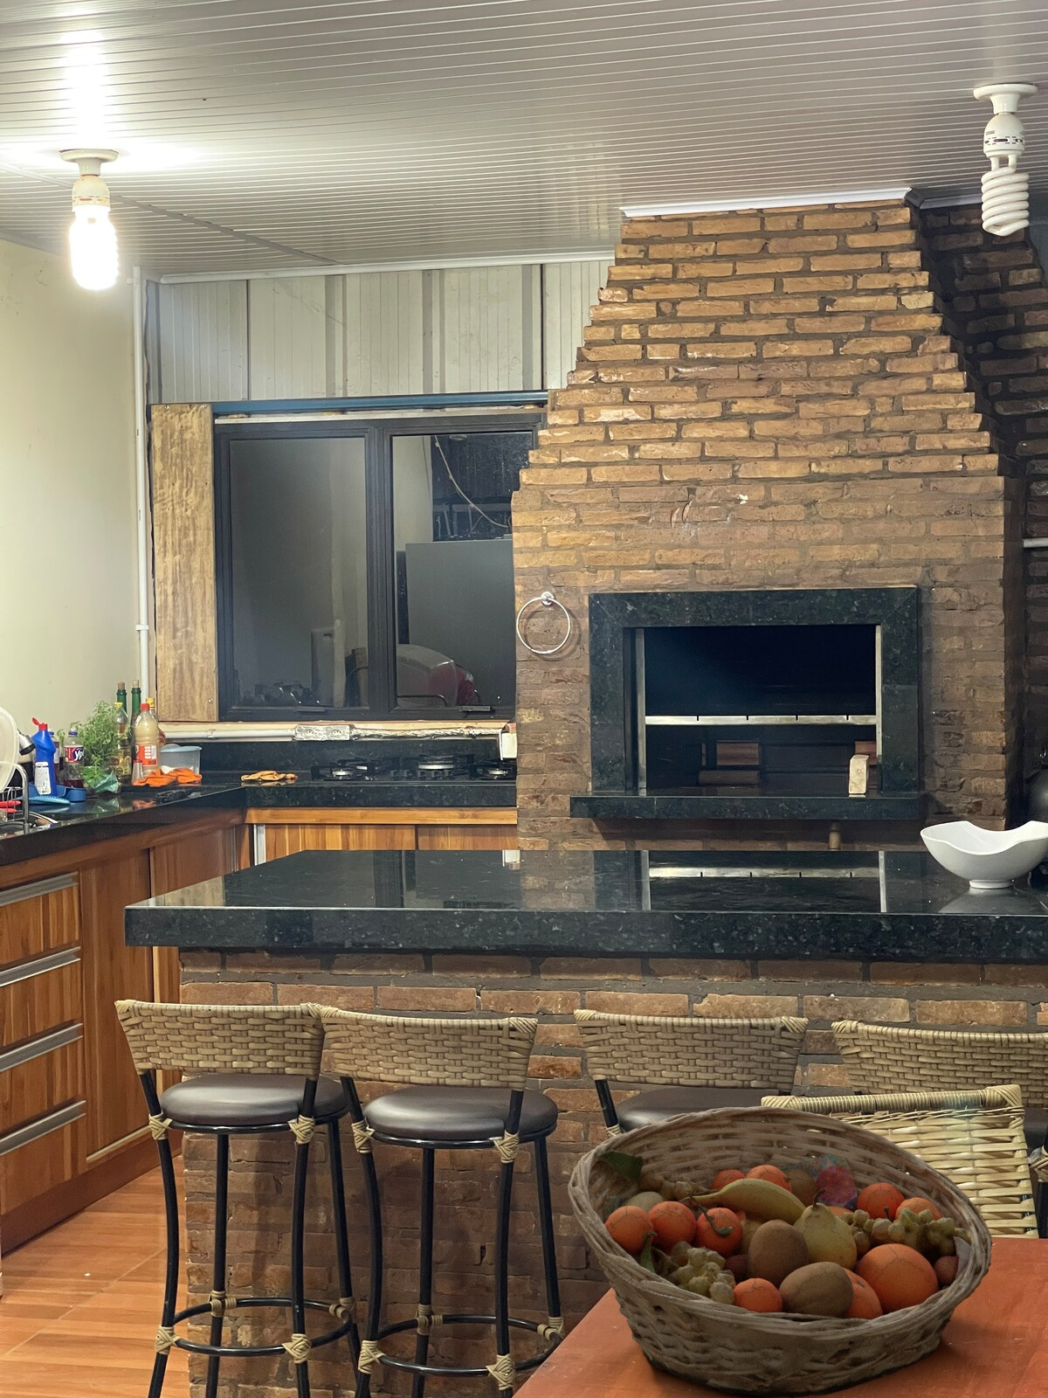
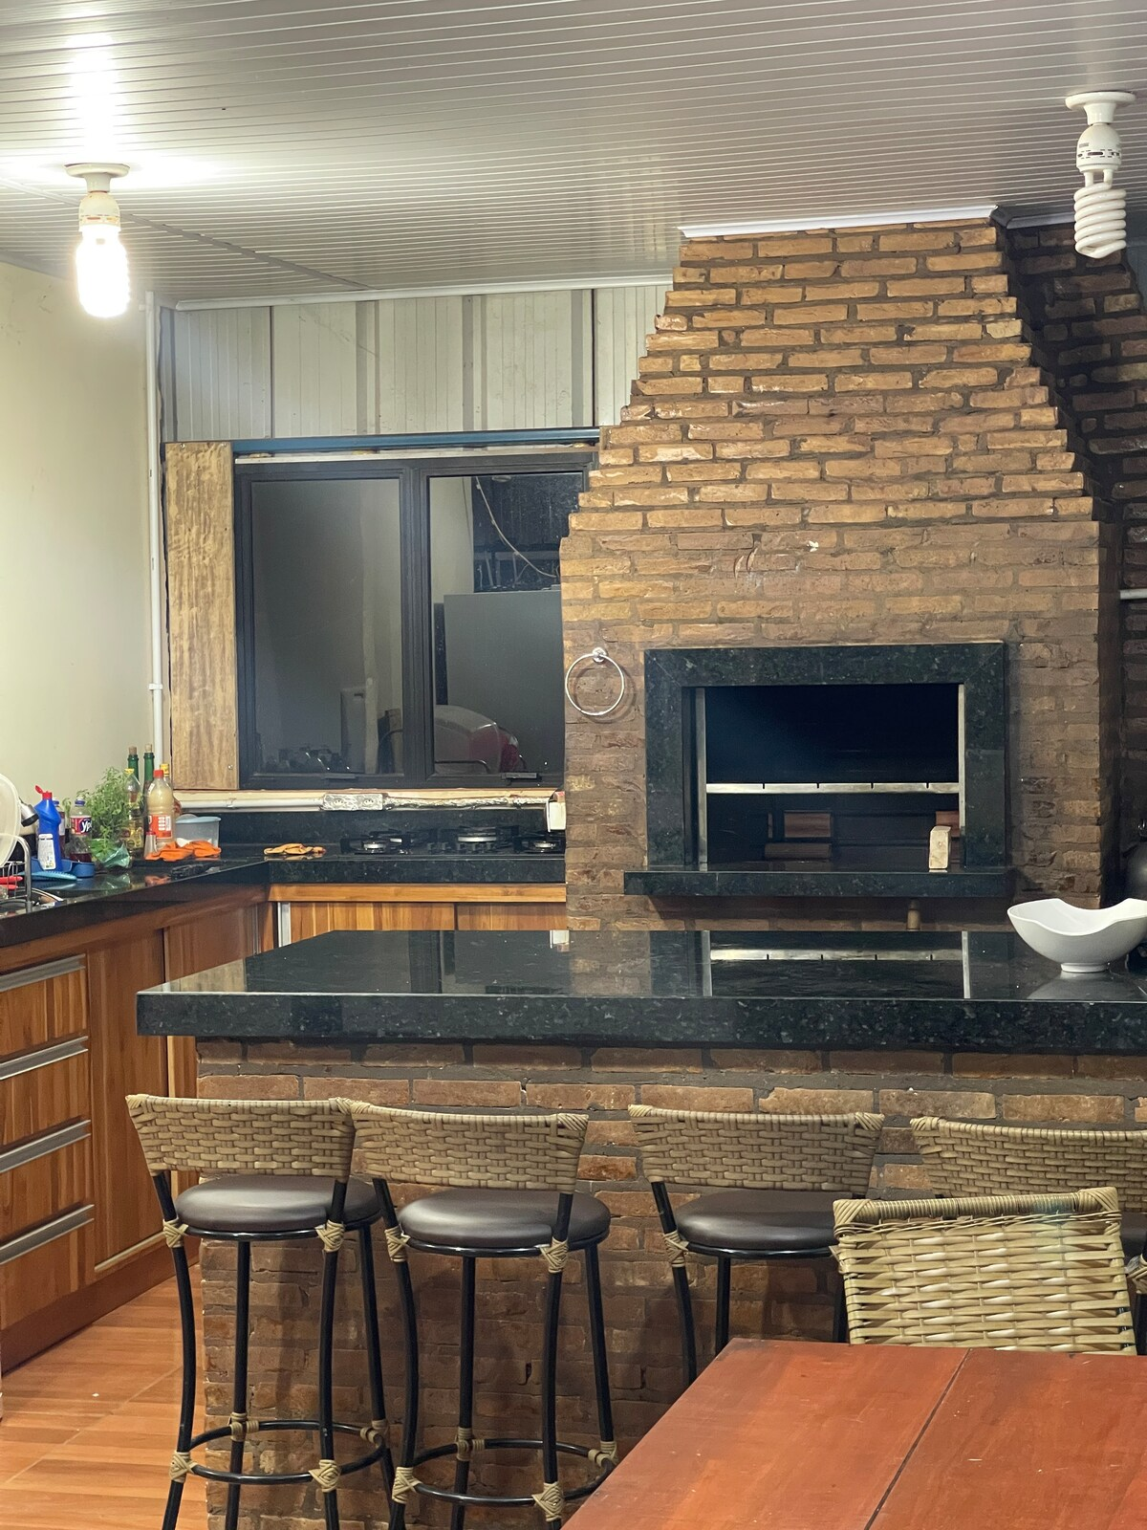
- fruit basket [567,1105,994,1398]
